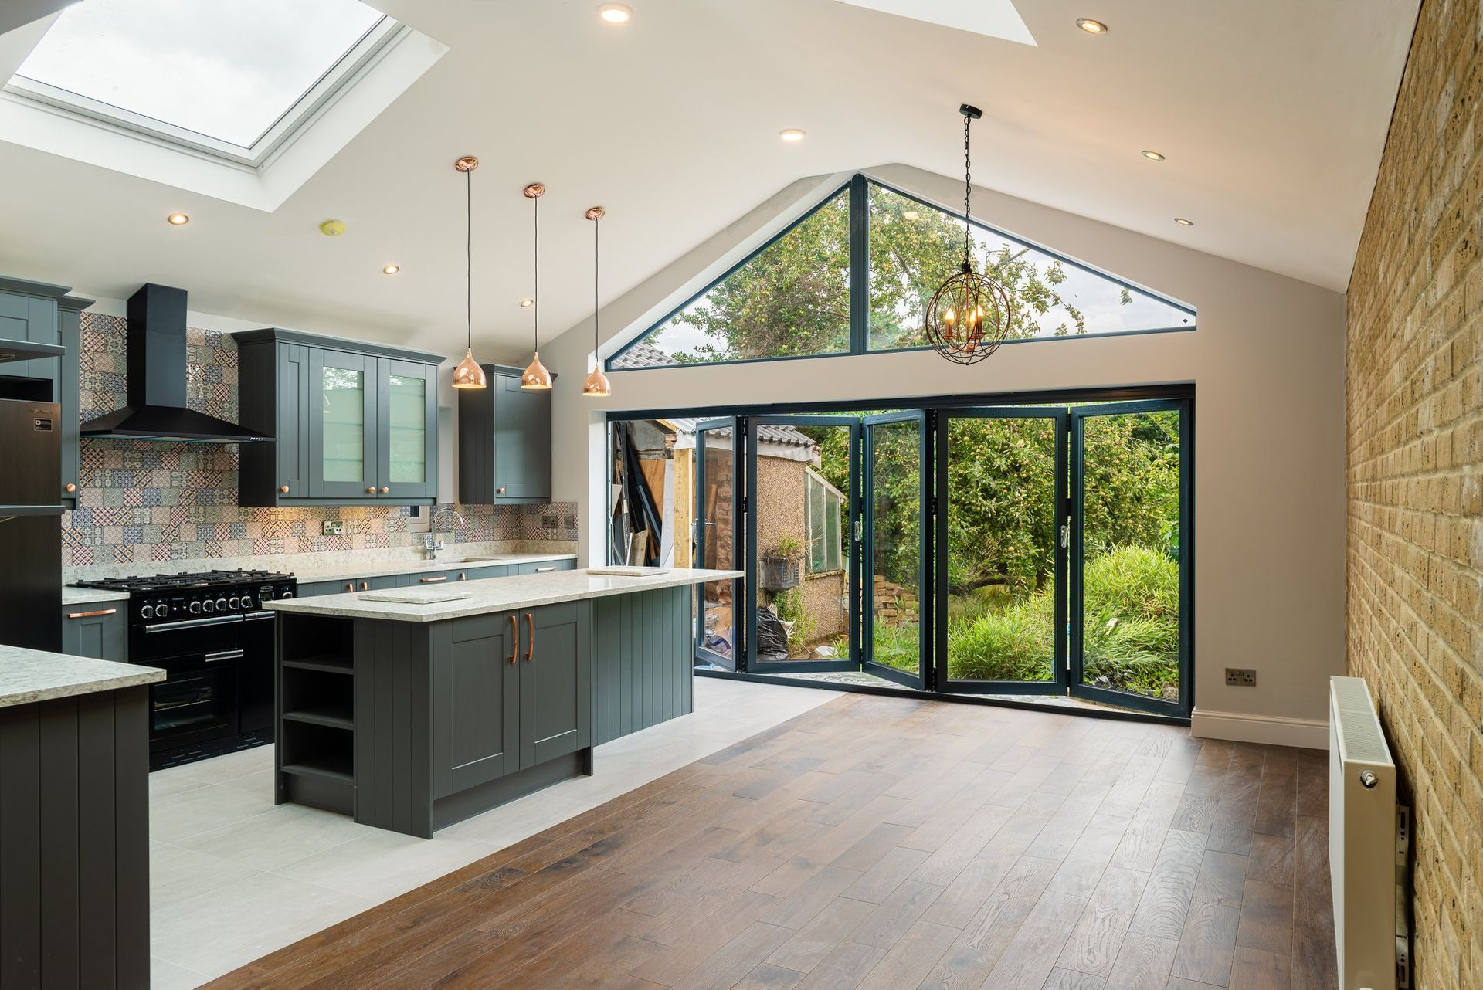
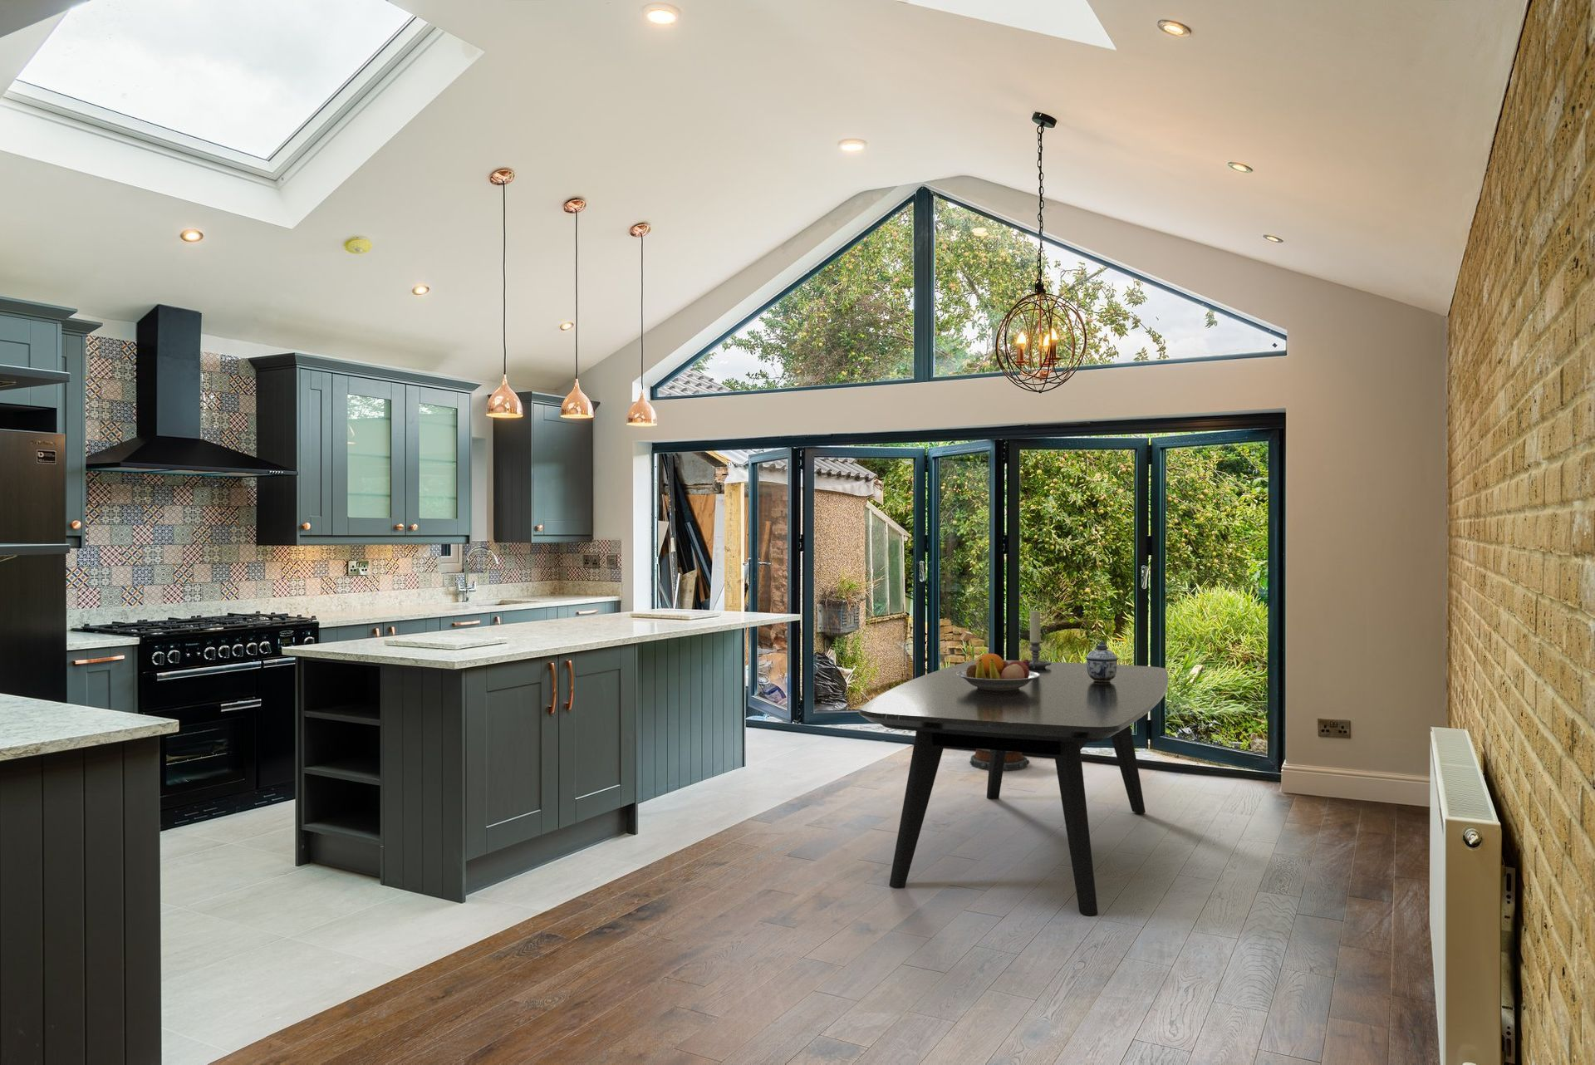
+ fruit bowl [957,653,1040,691]
+ dining table [858,660,1168,916]
+ lidded jar [1084,639,1120,682]
+ candle holder [1022,610,1052,669]
+ bucket [970,749,1030,771]
